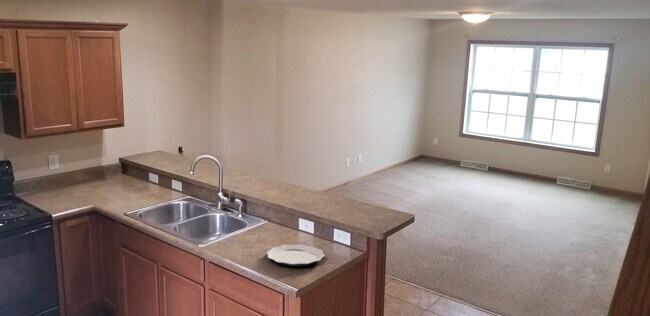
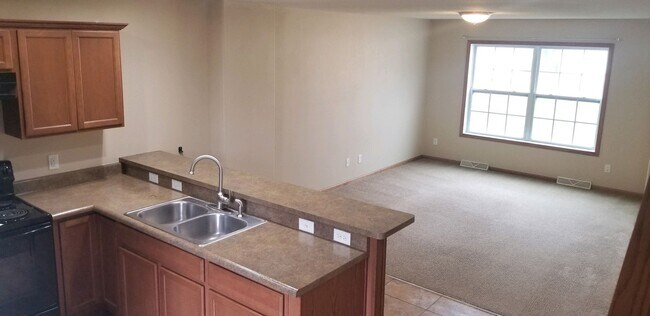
- plate [266,243,326,267]
